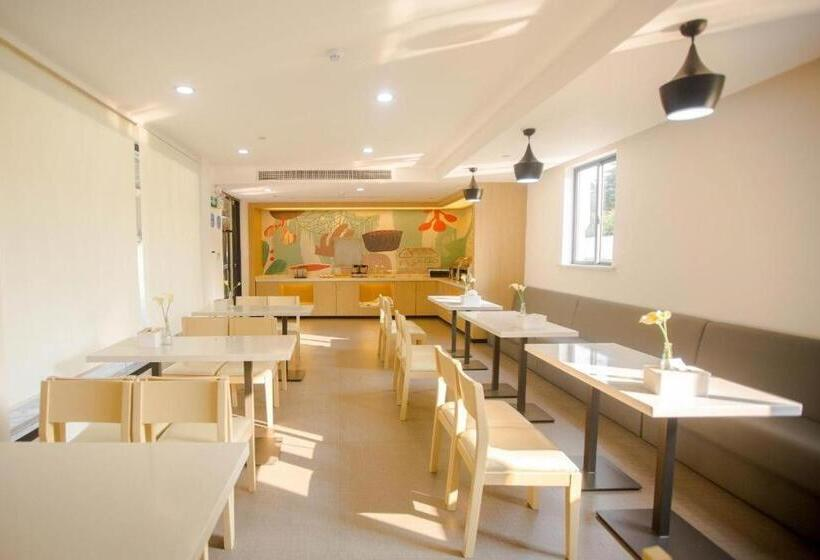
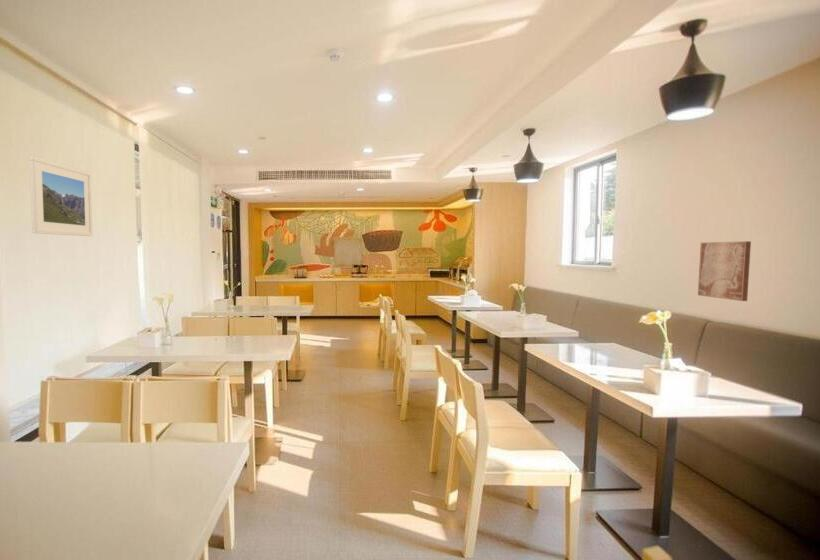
+ wall art [697,240,752,302]
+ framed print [29,155,94,237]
